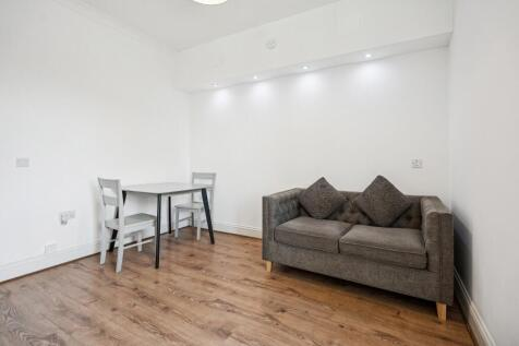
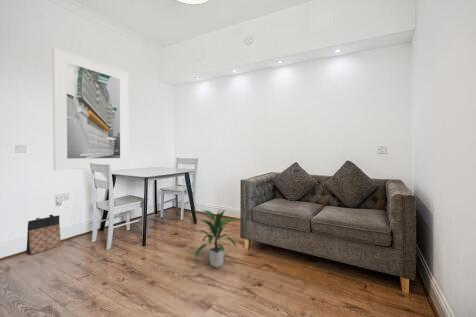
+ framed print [52,46,130,171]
+ bag [25,214,62,256]
+ indoor plant [193,209,241,269]
